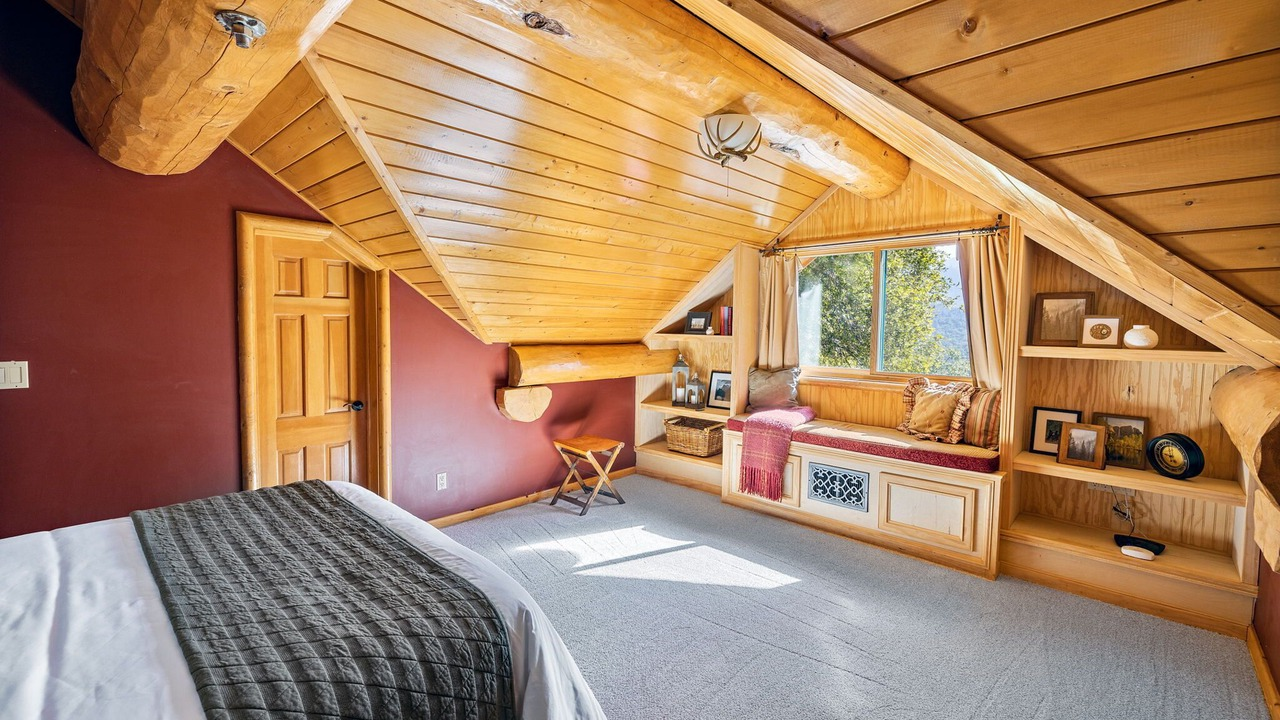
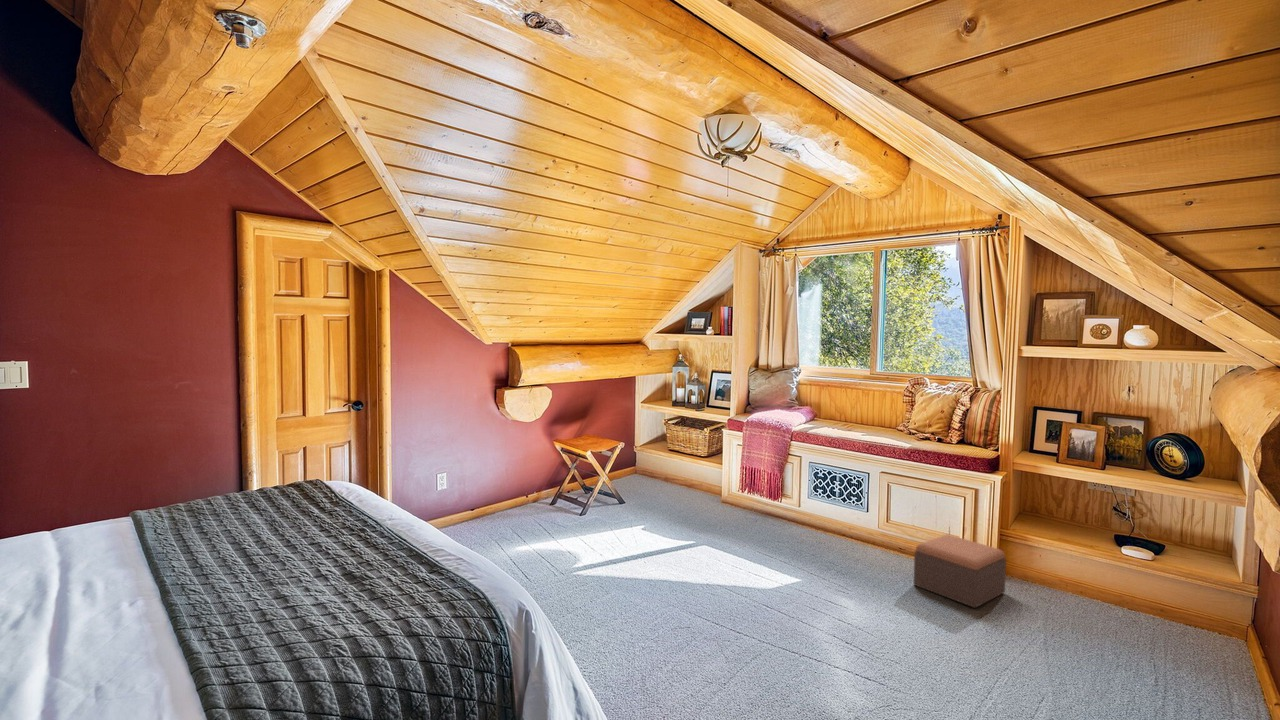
+ footstool [913,533,1007,609]
